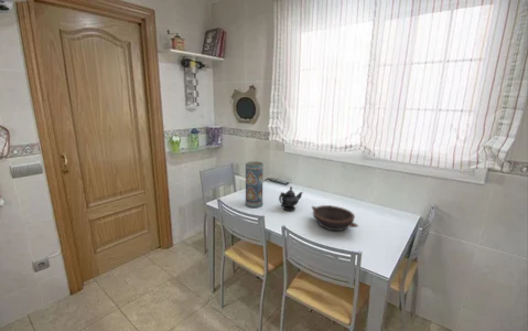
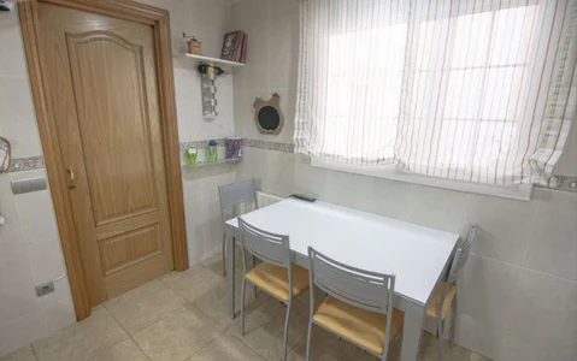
- teapot [278,185,304,212]
- bowl [311,204,359,232]
- vase [245,160,265,209]
